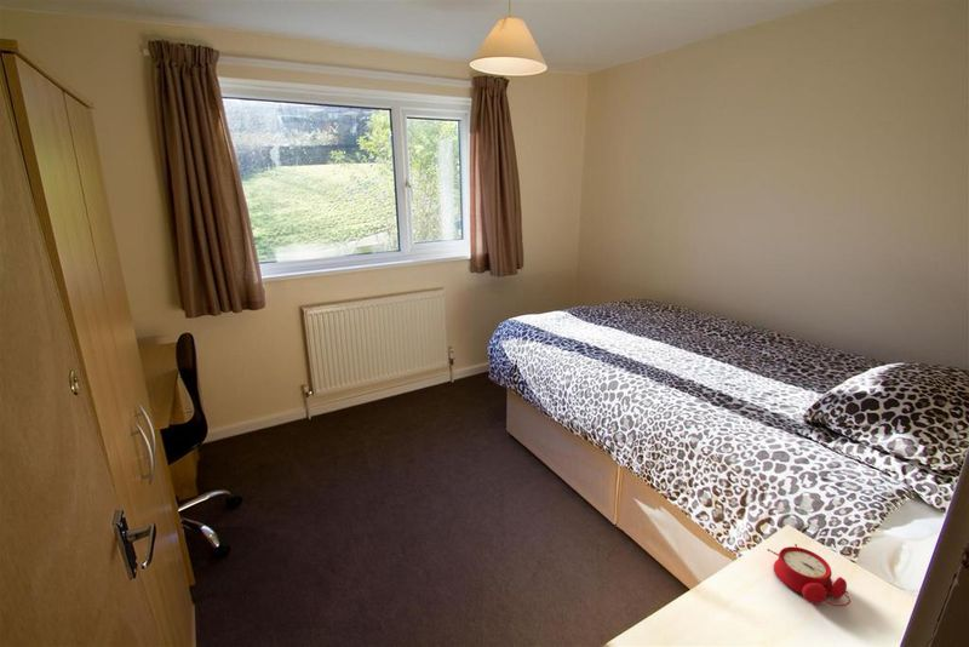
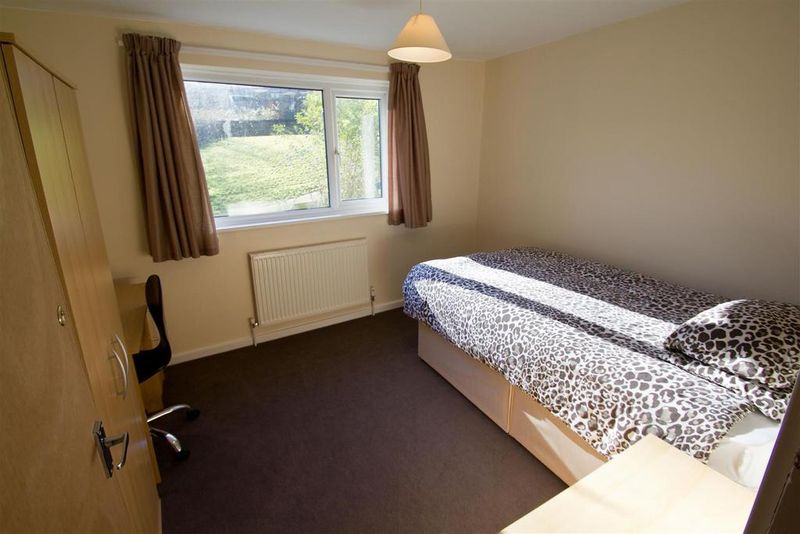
- alarm clock [767,543,852,608]
